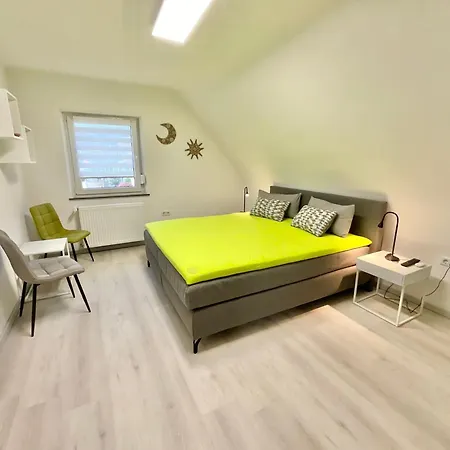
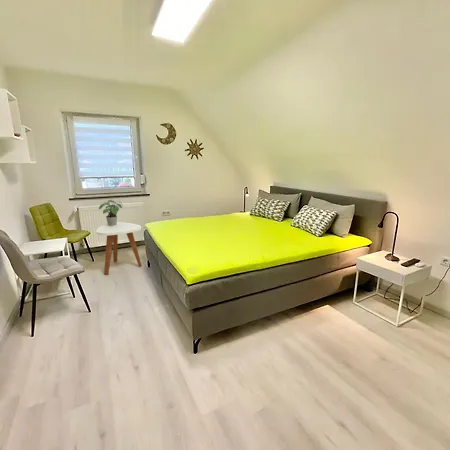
+ side table [95,221,143,276]
+ potted plant [98,199,123,226]
